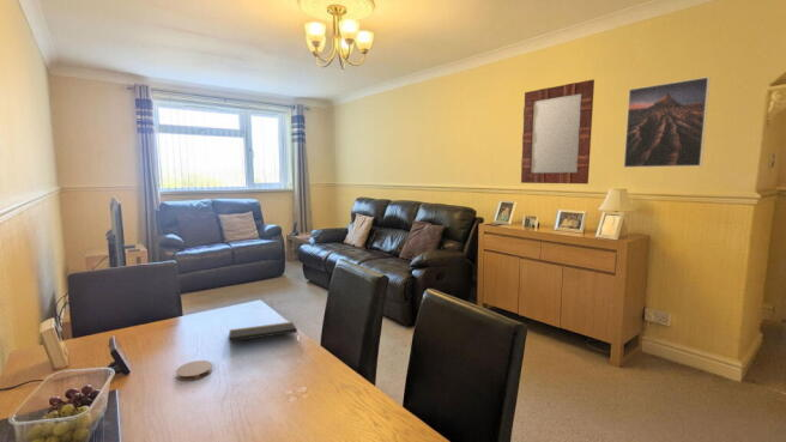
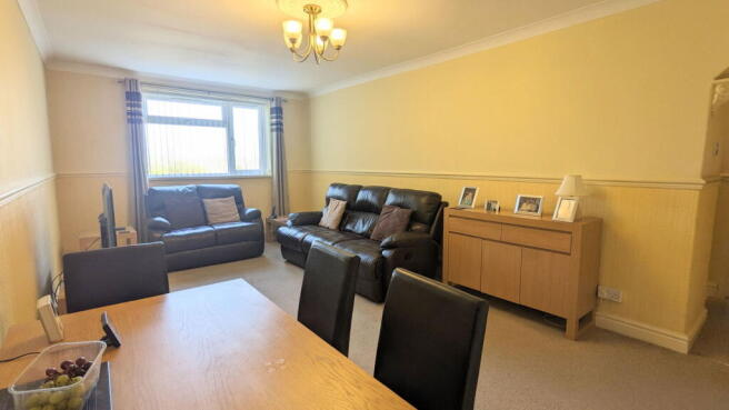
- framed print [623,75,711,169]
- coaster [175,359,213,382]
- notepad [228,321,300,343]
- home mirror [520,78,595,184]
